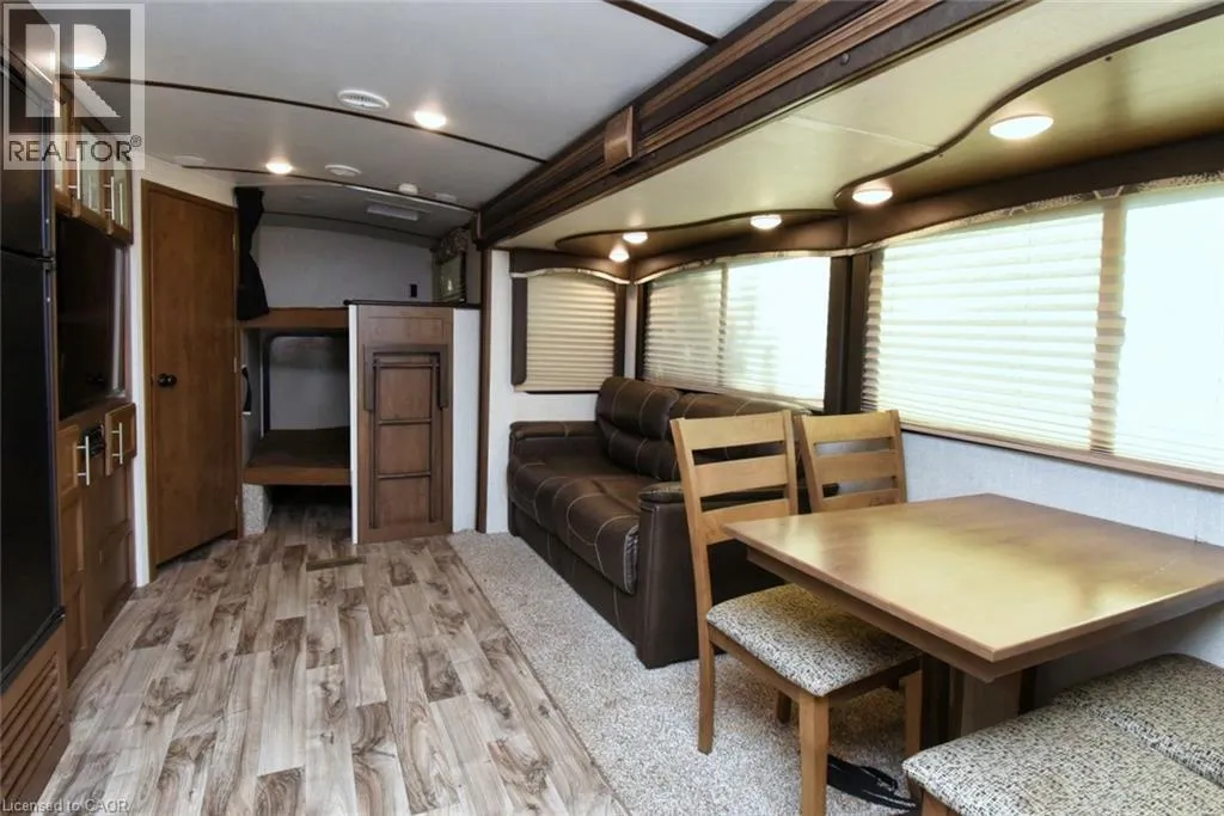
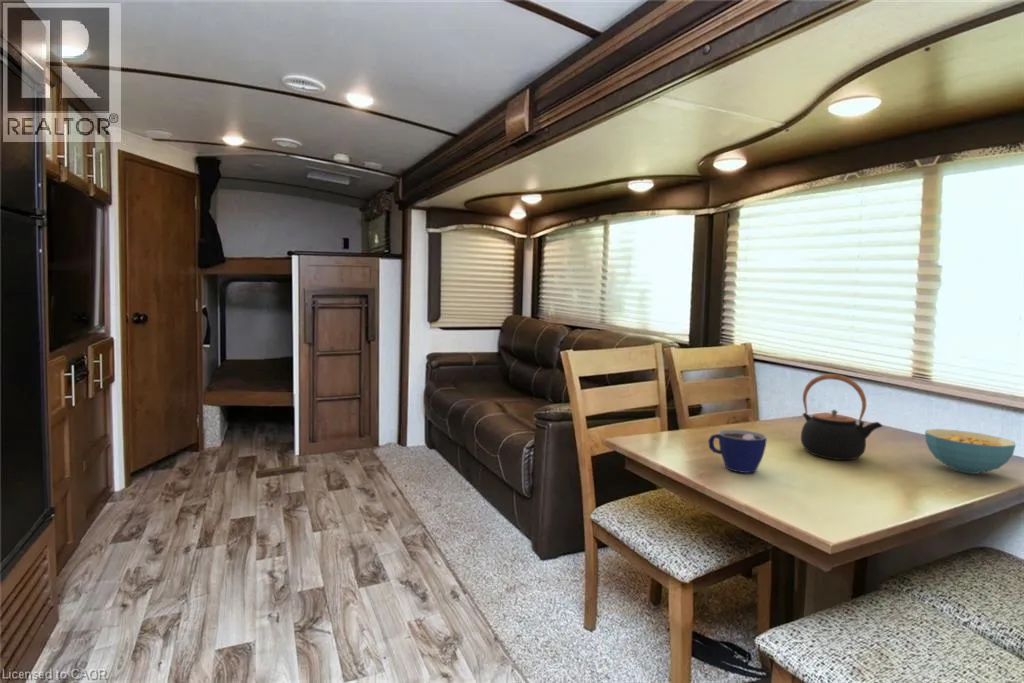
+ teapot [800,373,884,461]
+ cereal bowl [924,428,1017,475]
+ cup [707,429,768,474]
